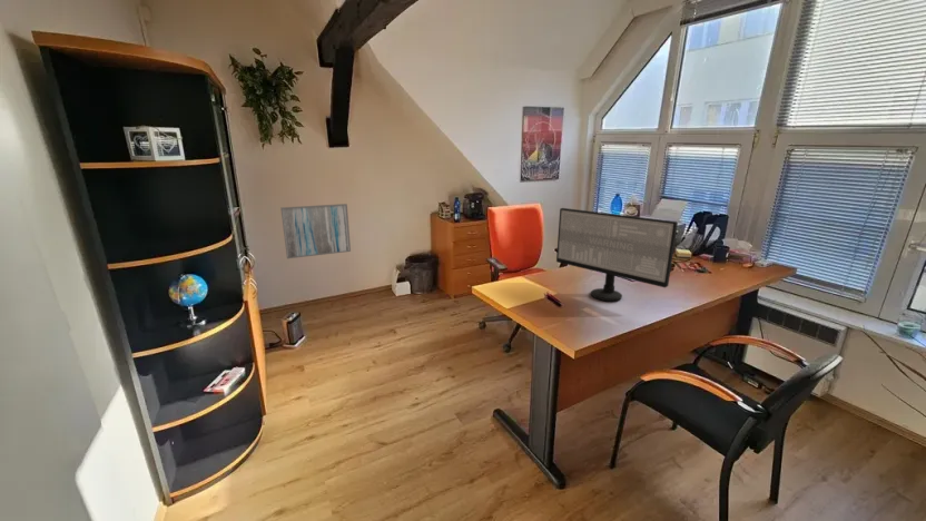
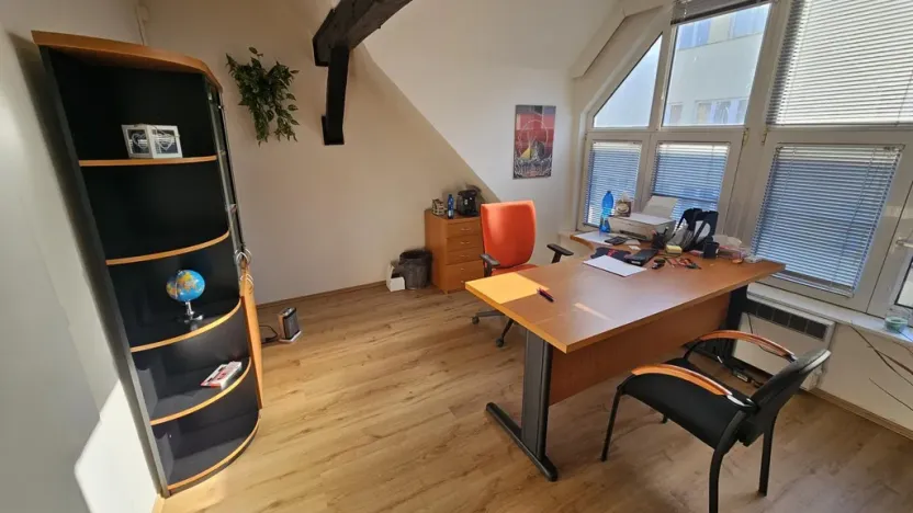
- computer monitor [555,207,679,303]
- wall art [279,203,352,259]
